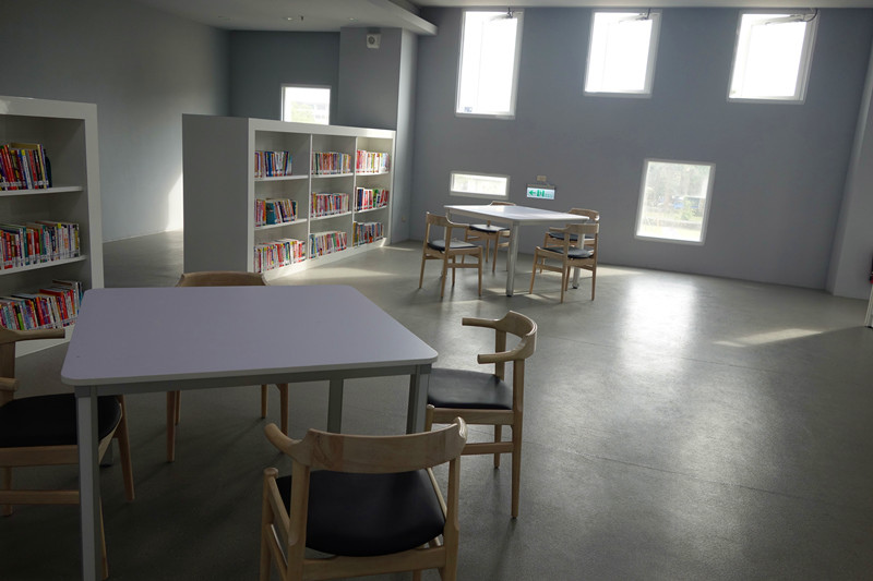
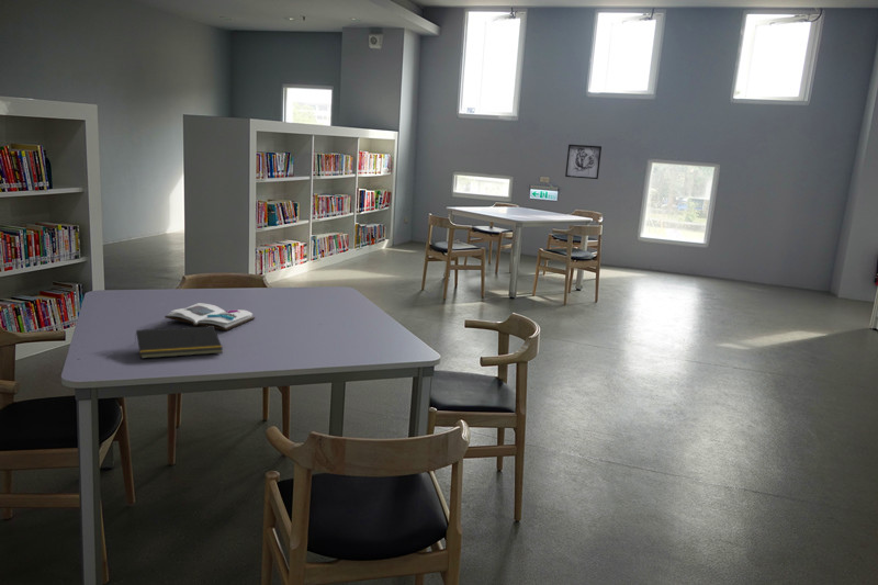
+ notepad [133,326,224,360]
+ wall art [564,144,603,180]
+ book [164,302,256,331]
